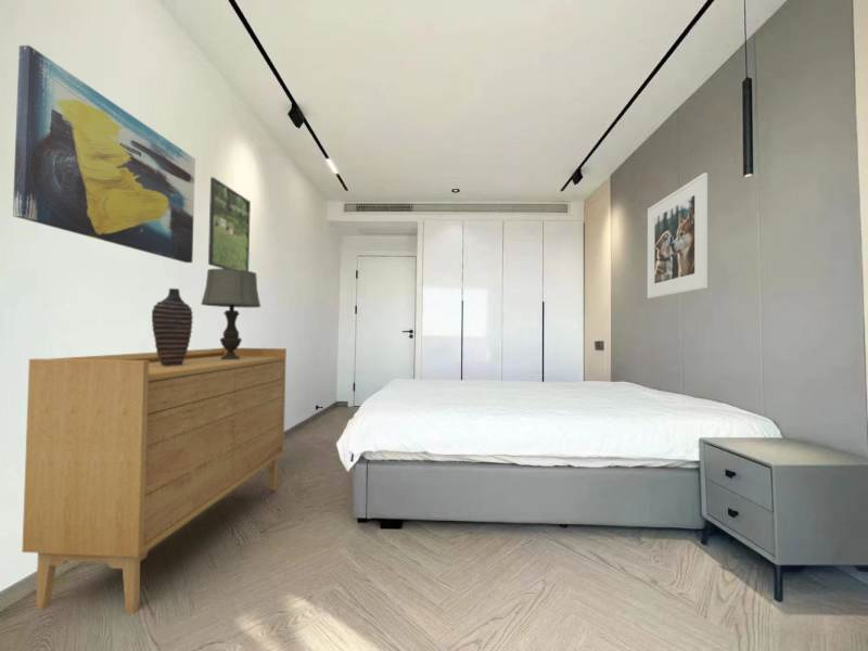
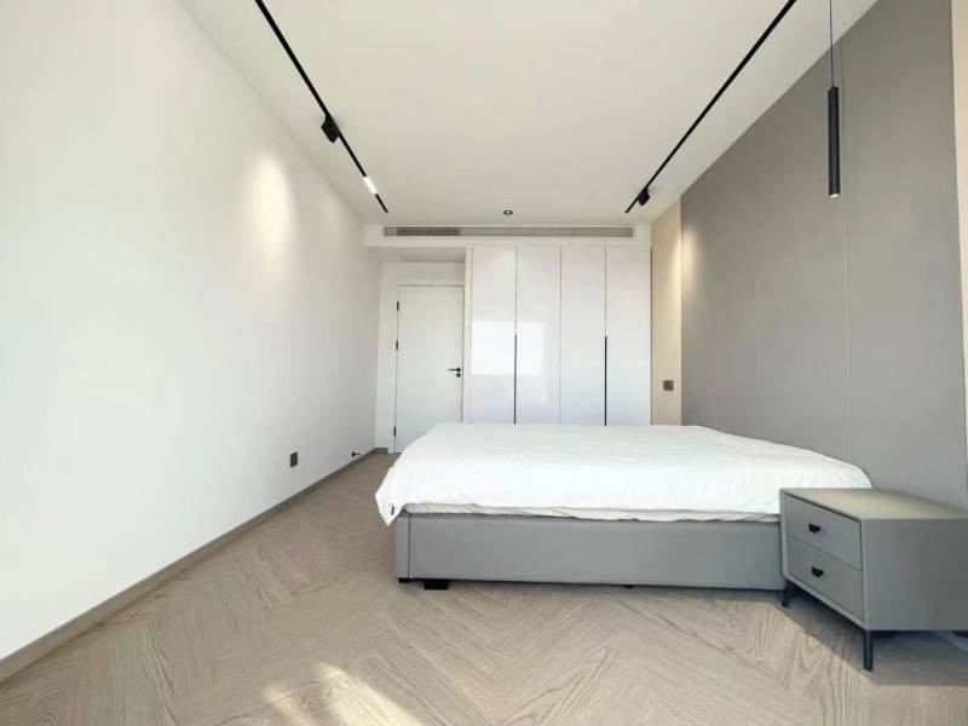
- sideboard [21,346,288,615]
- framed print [647,171,709,299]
- wall art [12,44,196,264]
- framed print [207,176,252,271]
- table lamp [200,268,261,359]
- decorative vase [151,288,194,366]
